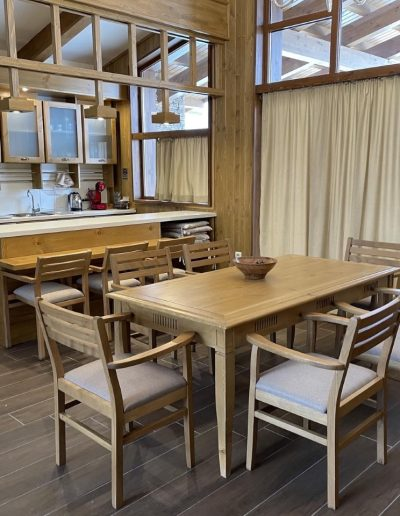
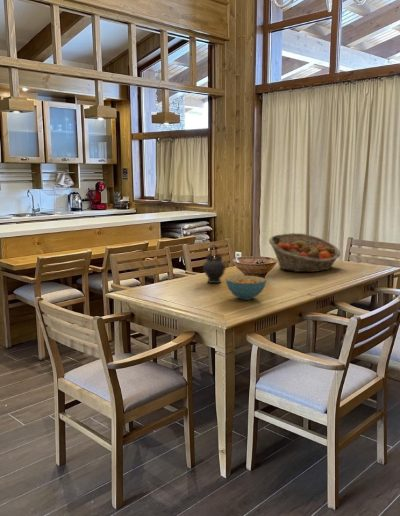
+ teapot [202,243,227,284]
+ cereal bowl [225,275,267,301]
+ fruit basket [268,232,341,273]
